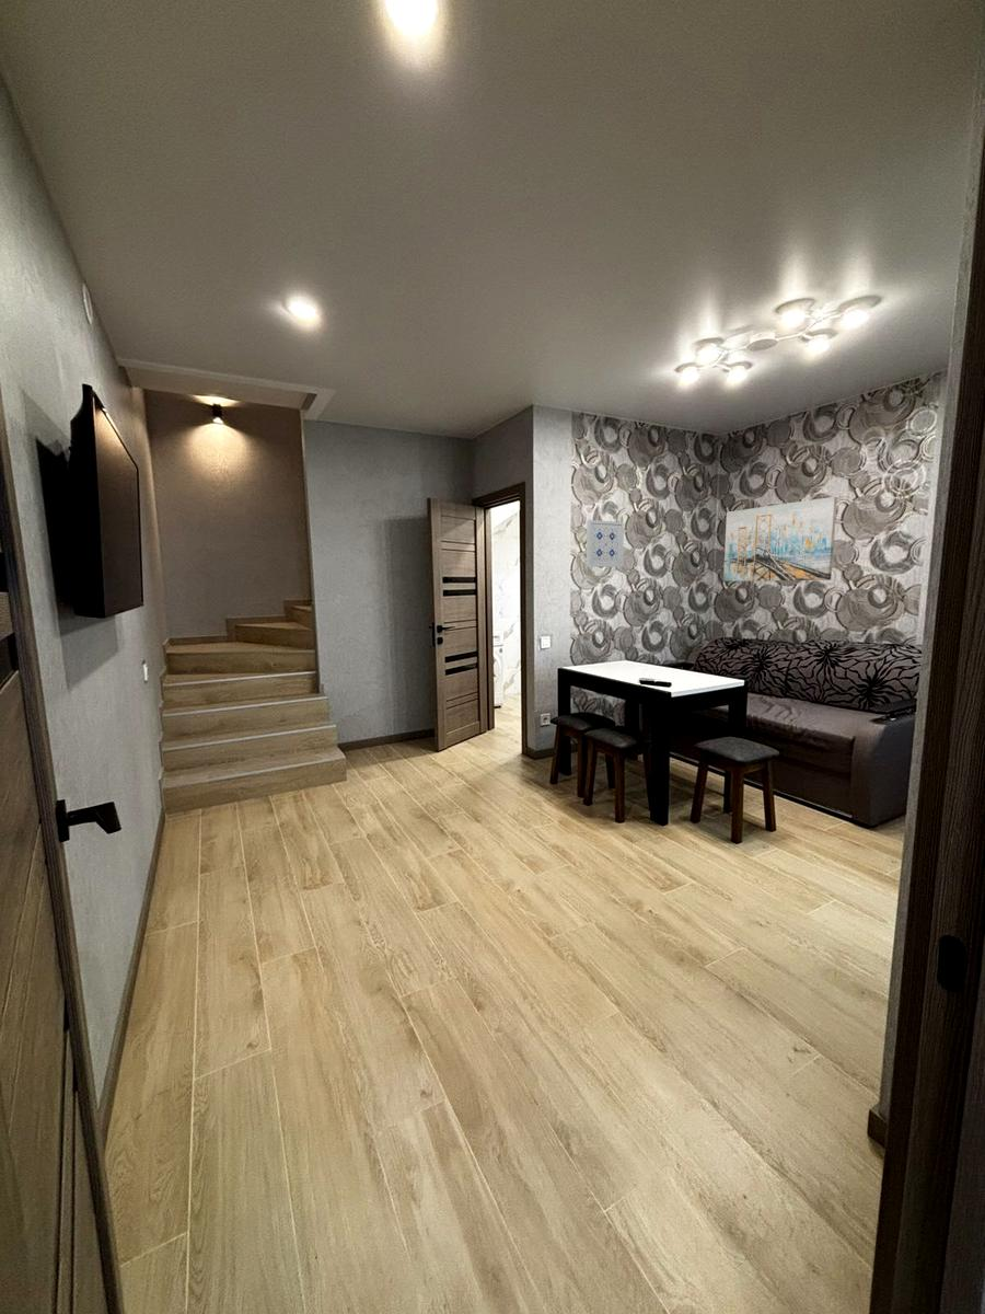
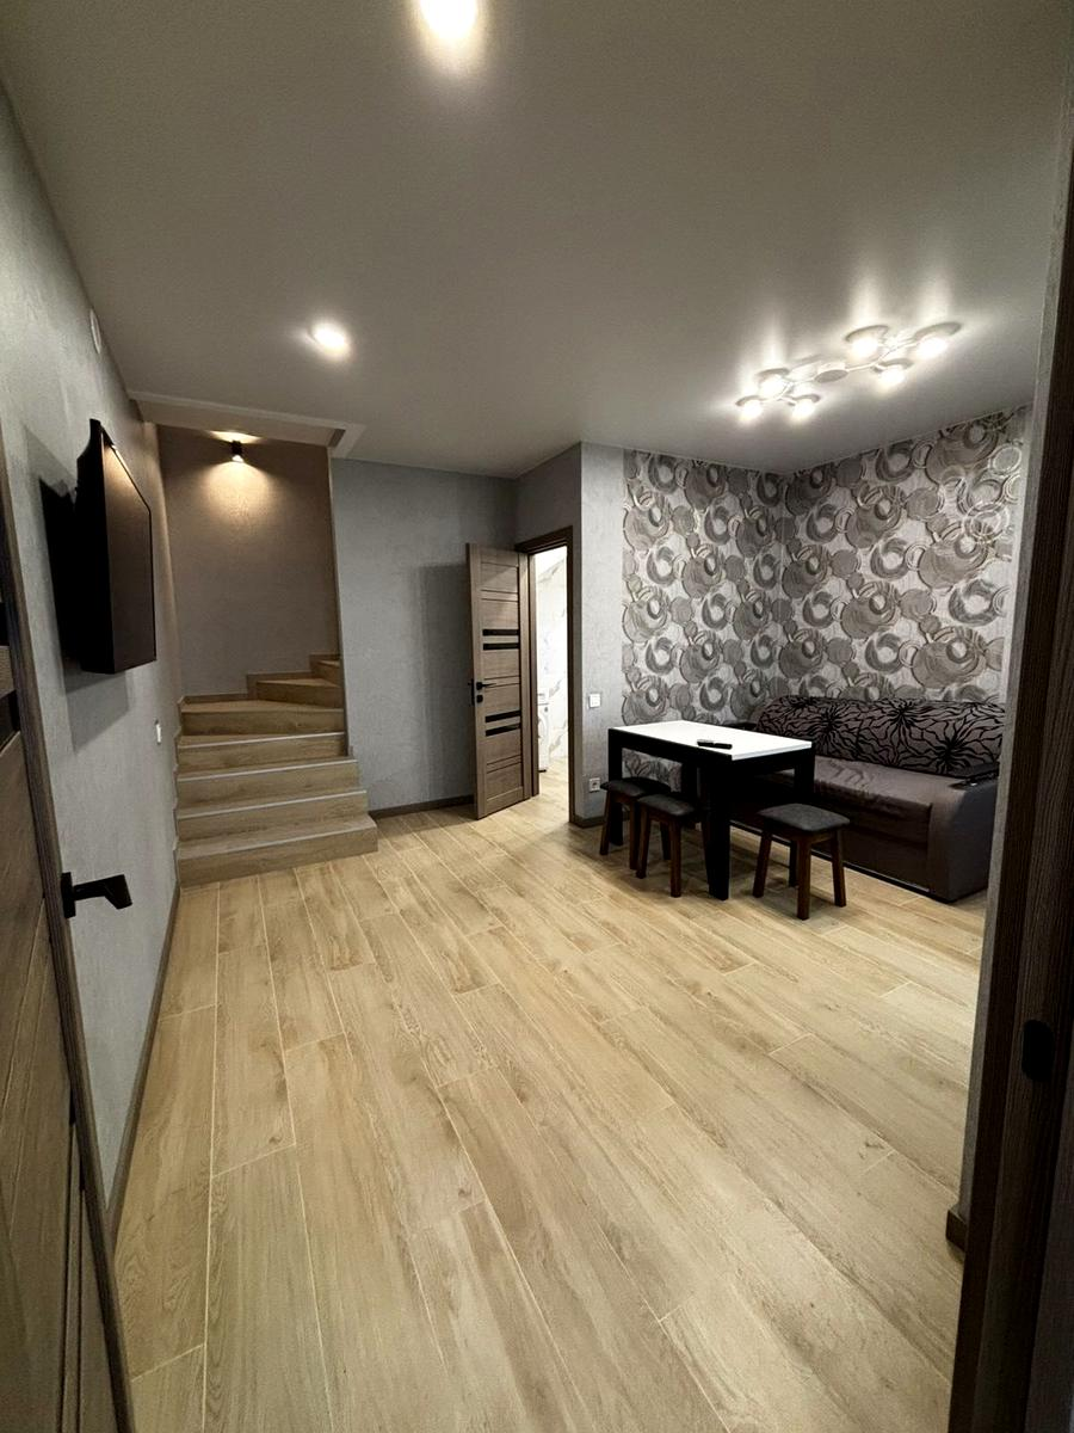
- wall art [722,496,838,583]
- wall art [586,519,625,568]
